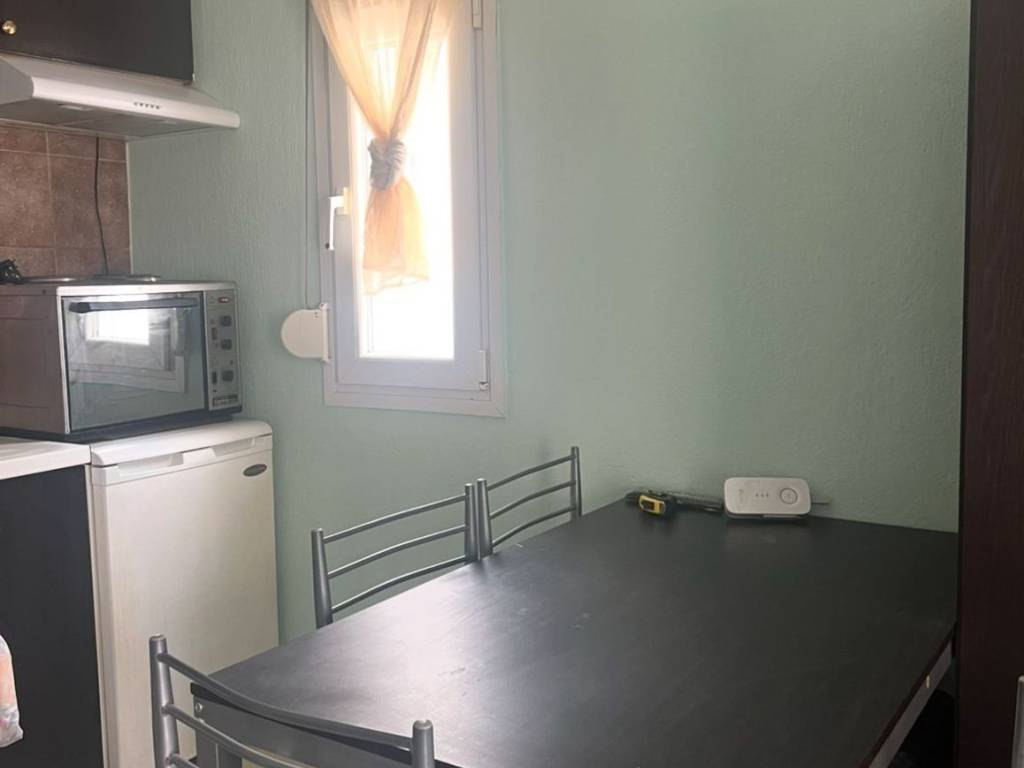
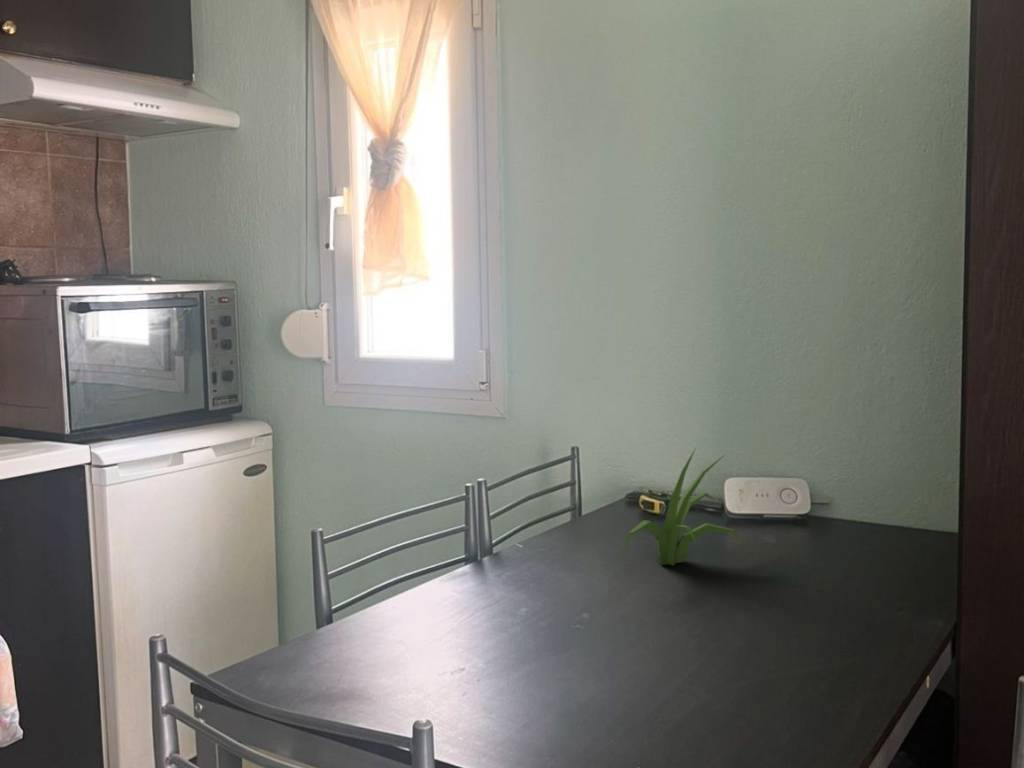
+ plant [619,445,750,567]
